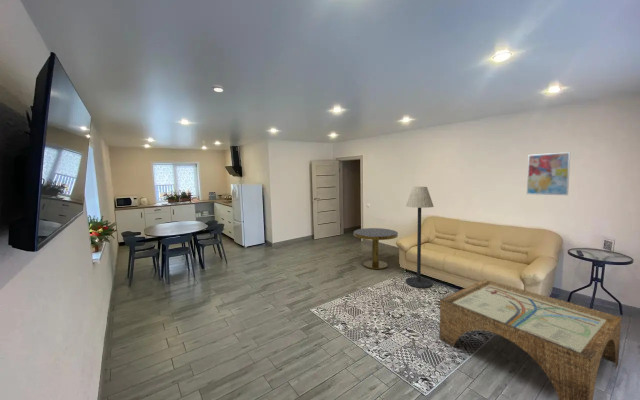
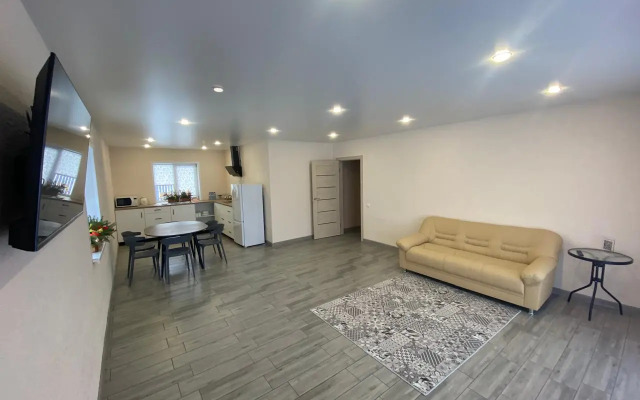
- side table [353,227,399,270]
- coffee table [438,278,622,400]
- wall art [526,151,571,196]
- floor lamp [405,186,435,289]
